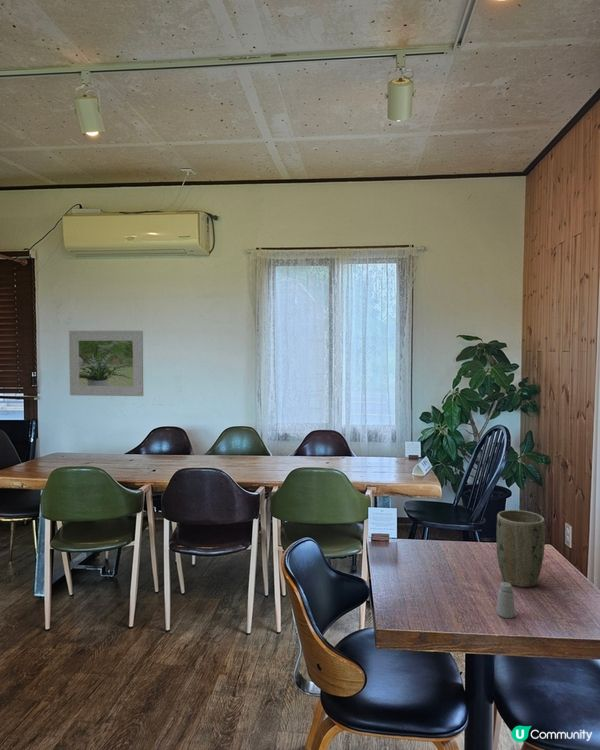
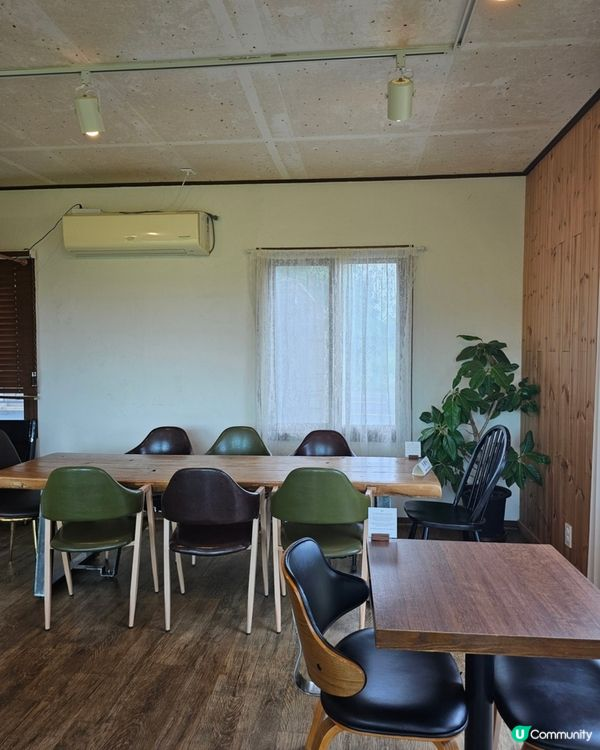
- saltshaker [496,581,516,619]
- plant pot [496,509,546,588]
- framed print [68,330,144,397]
